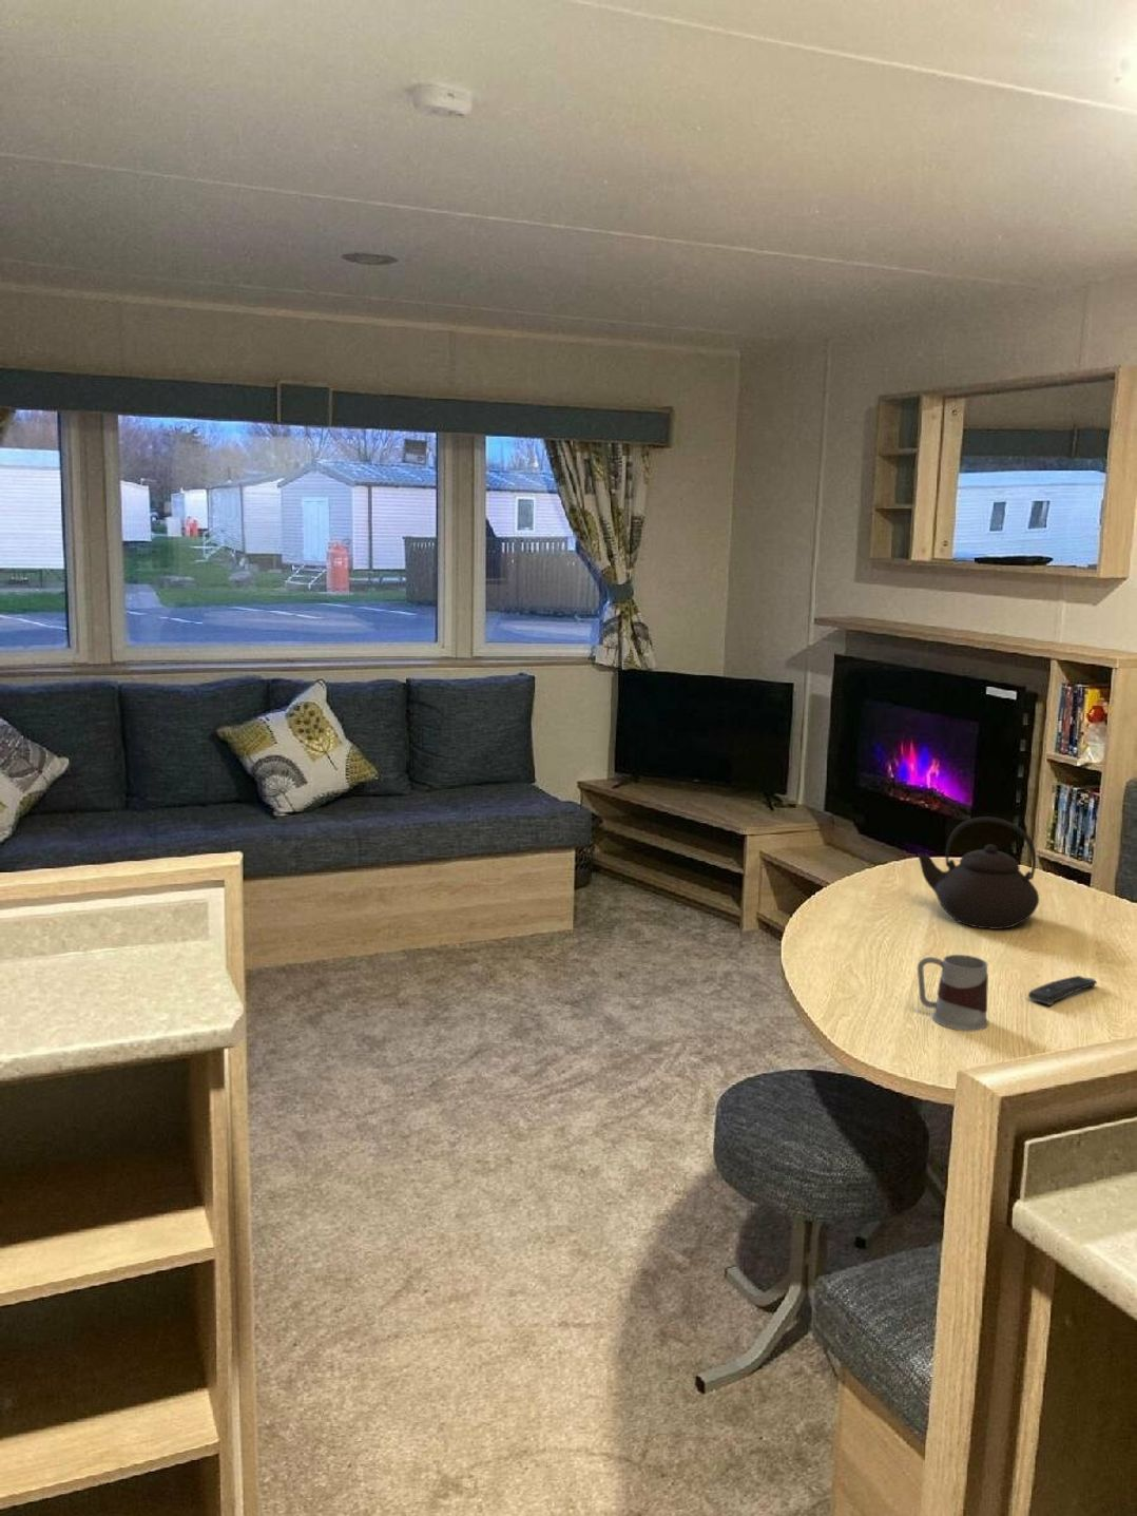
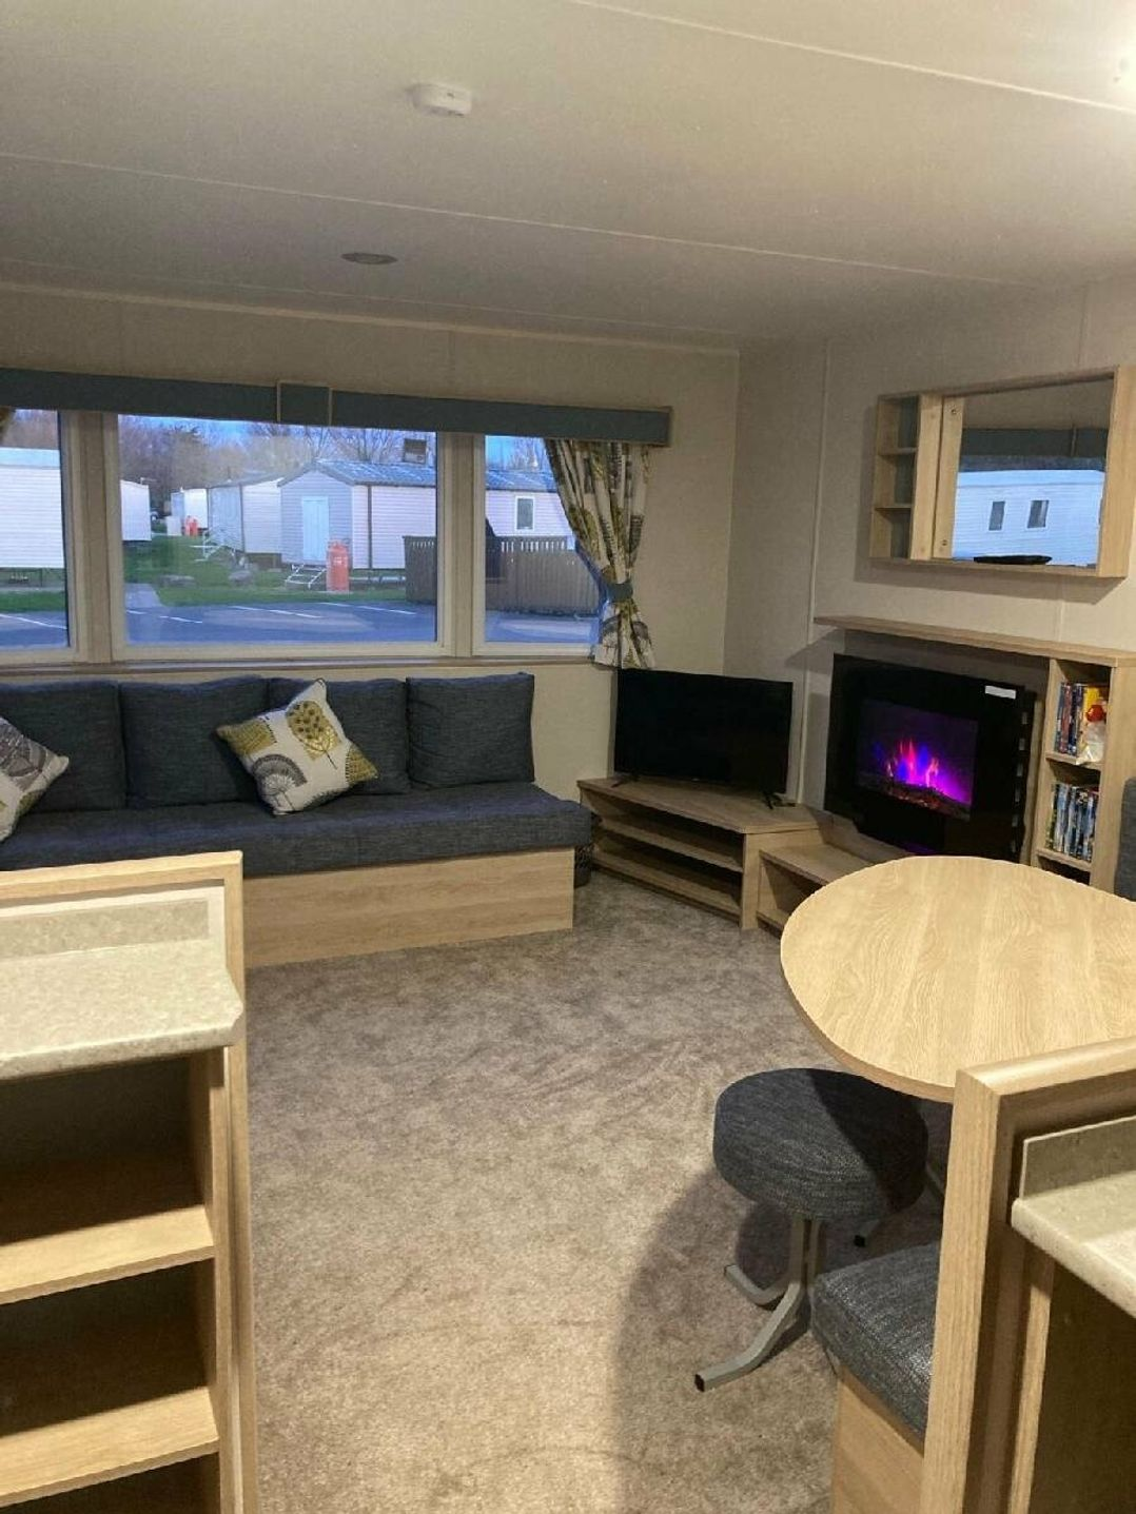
- remote control [1027,975,1098,1006]
- teapot [916,817,1040,931]
- mug [916,953,989,1033]
